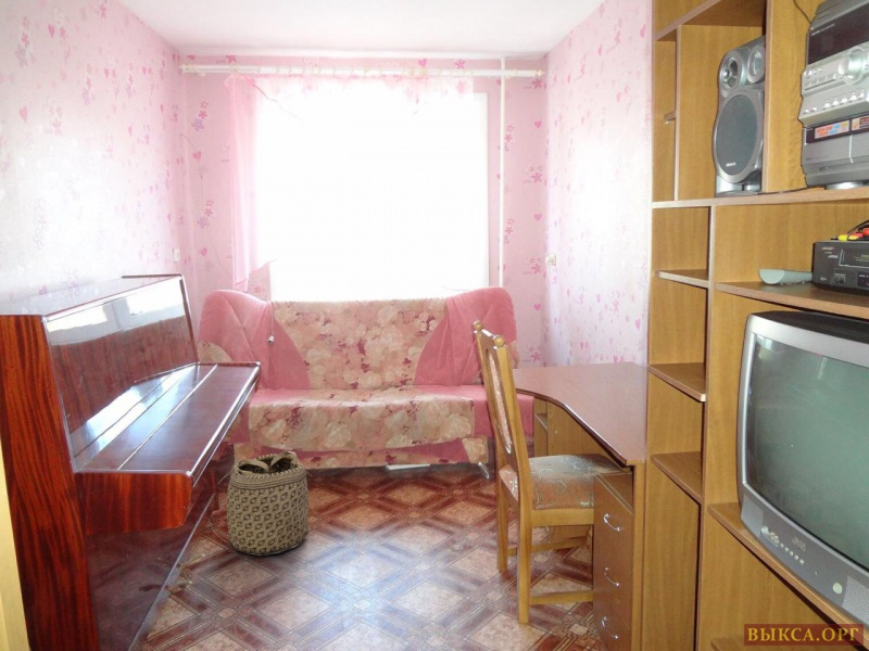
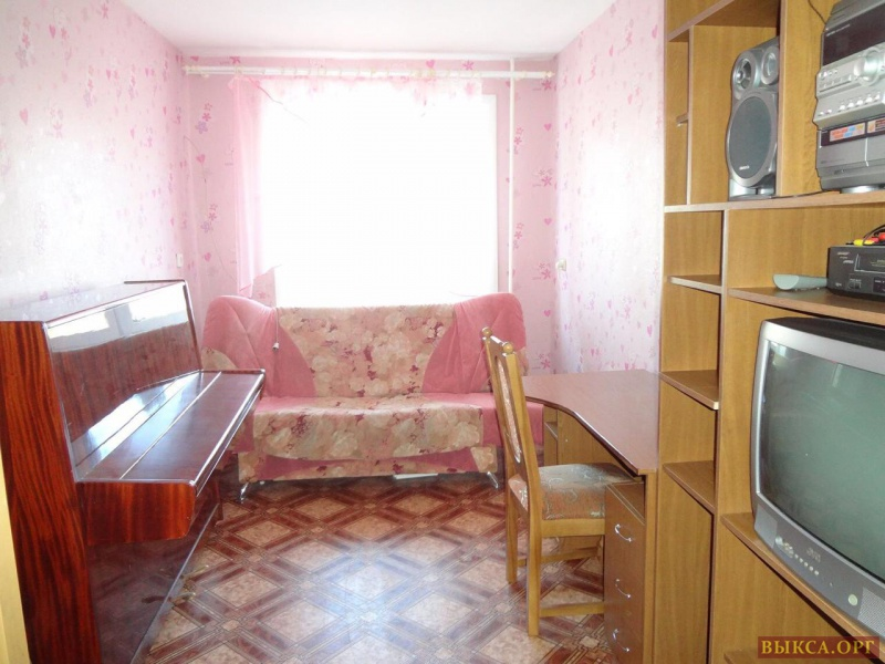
- basket [207,450,319,557]
